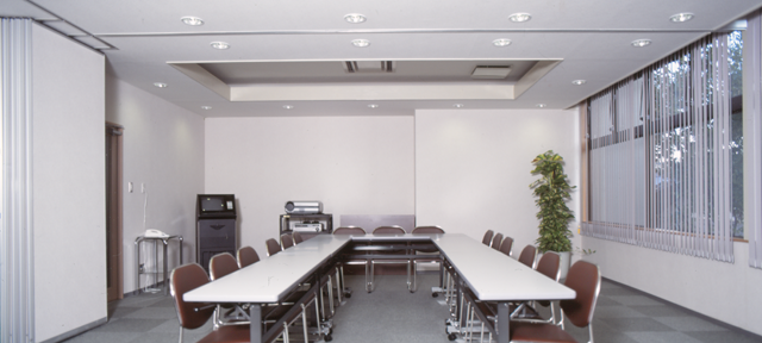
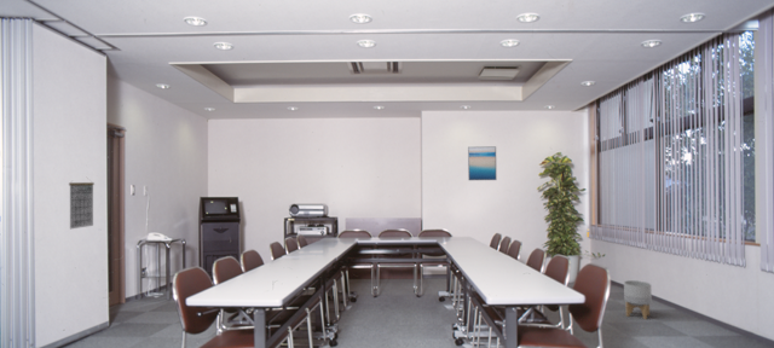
+ planter [623,279,653,320]
+ calendar [68,178,96,230]
+ wall art [467,145,498,181]
